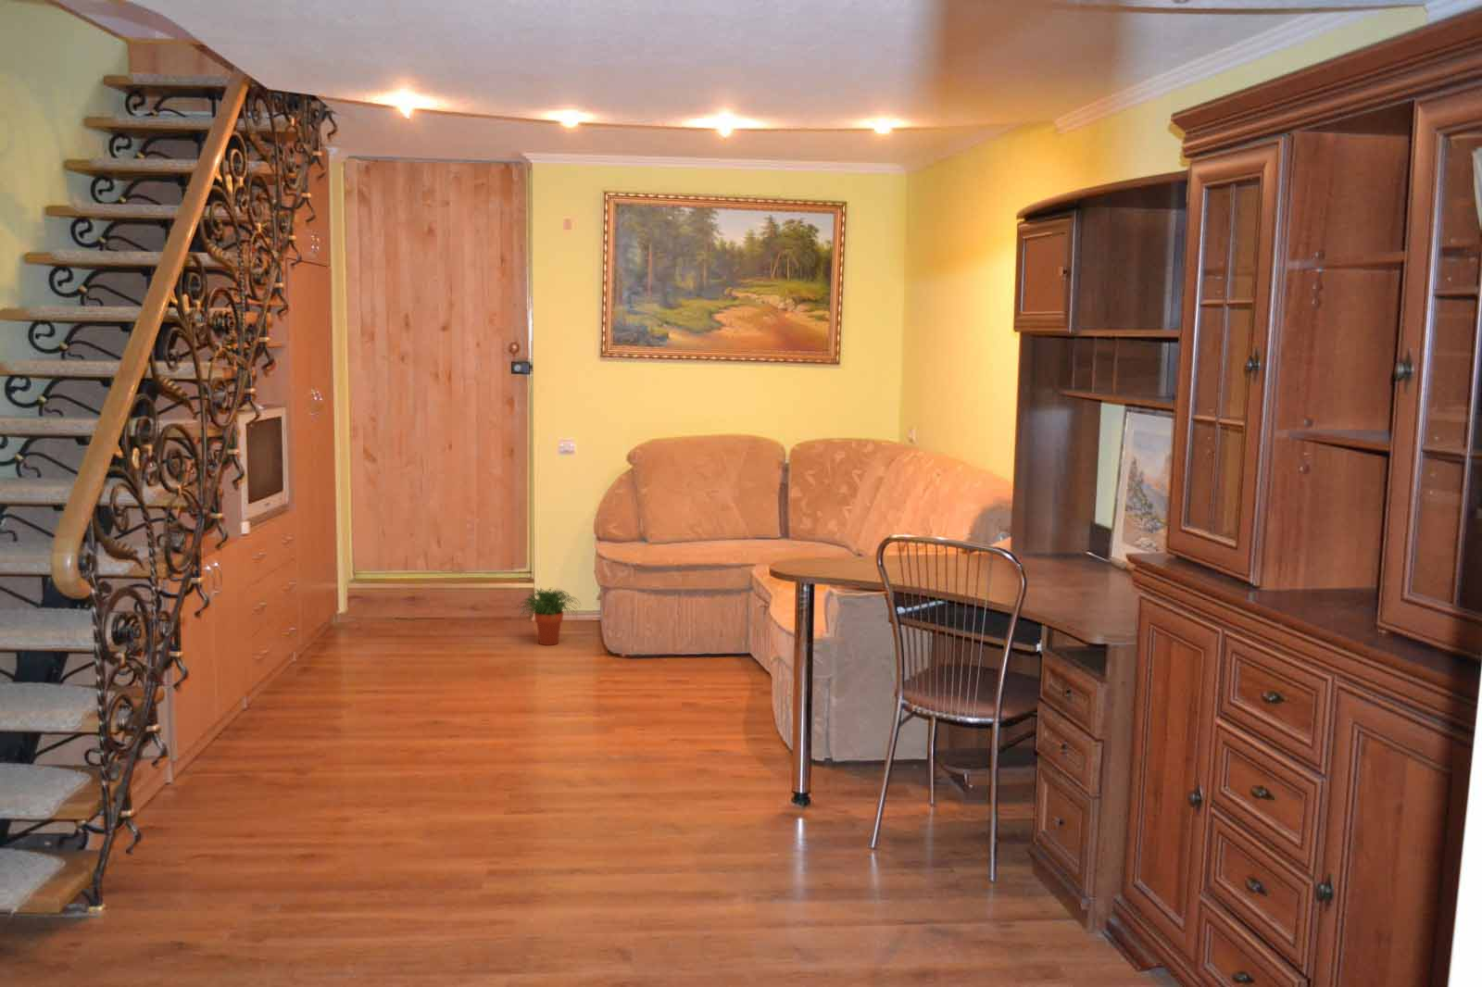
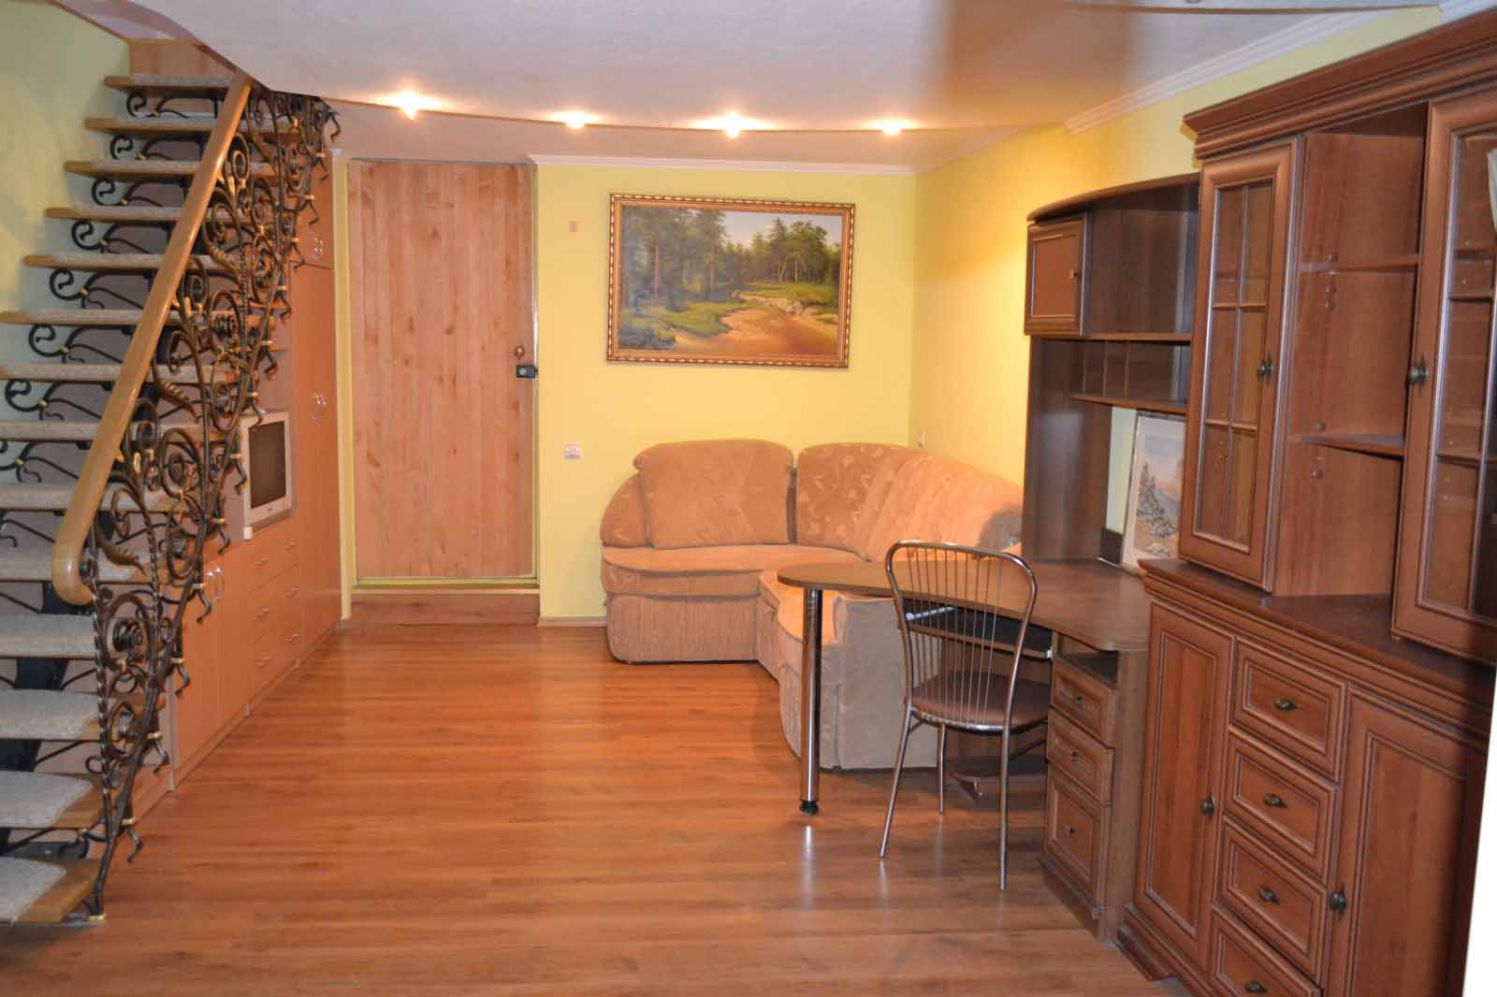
- potted plant [515,586,582,647]
